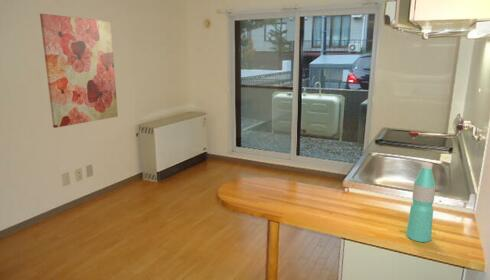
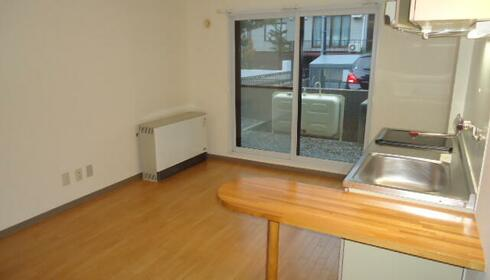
- wall art [39,13,119,129]
- water bottle [405,161,437,243]
